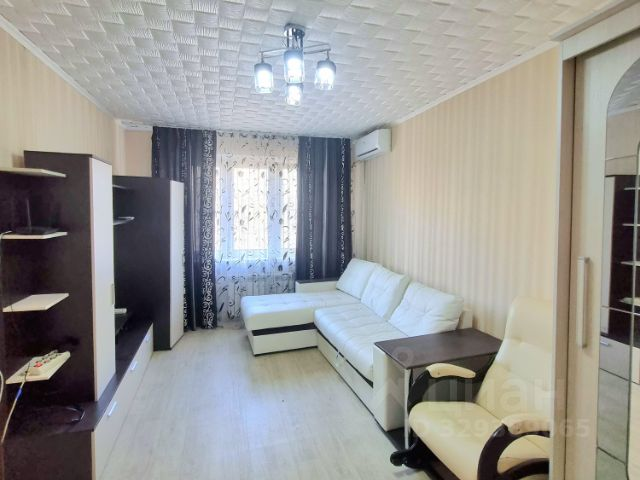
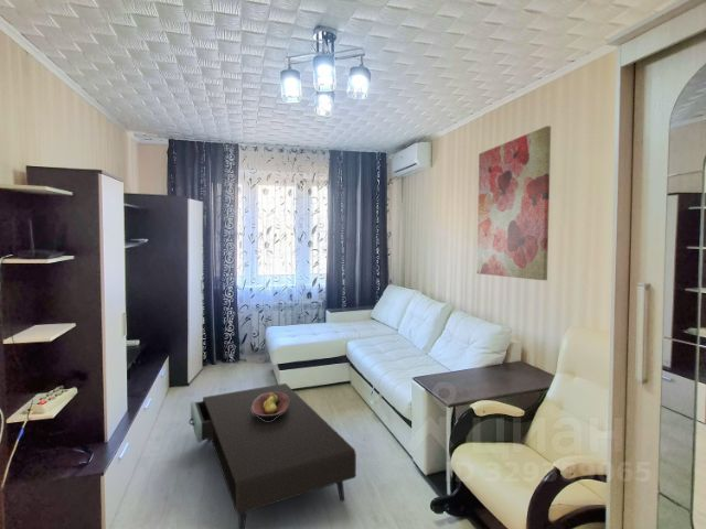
+ fruit bowl [252,392,289,421]
+ wall art [475,125,552,281]
+ coffee table [188,382,357,529]
